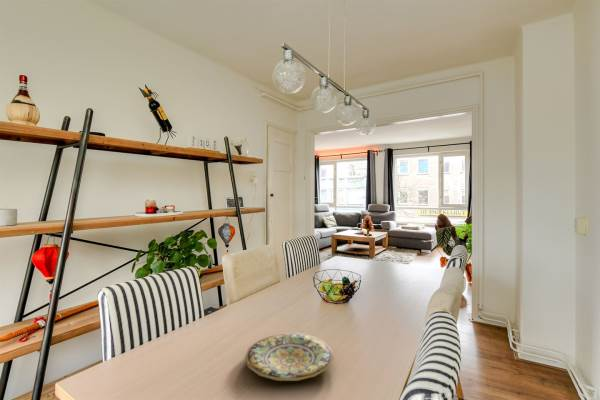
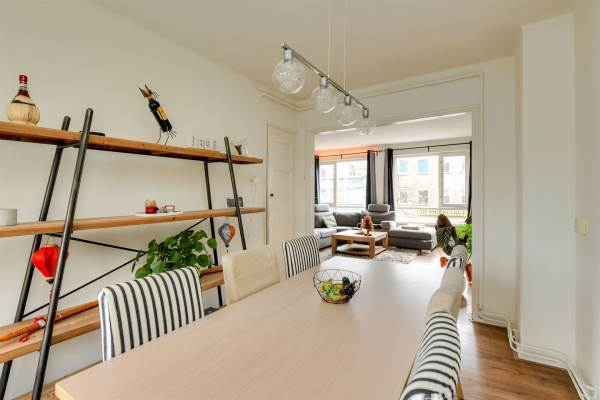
- plate [244,332,334,382]
